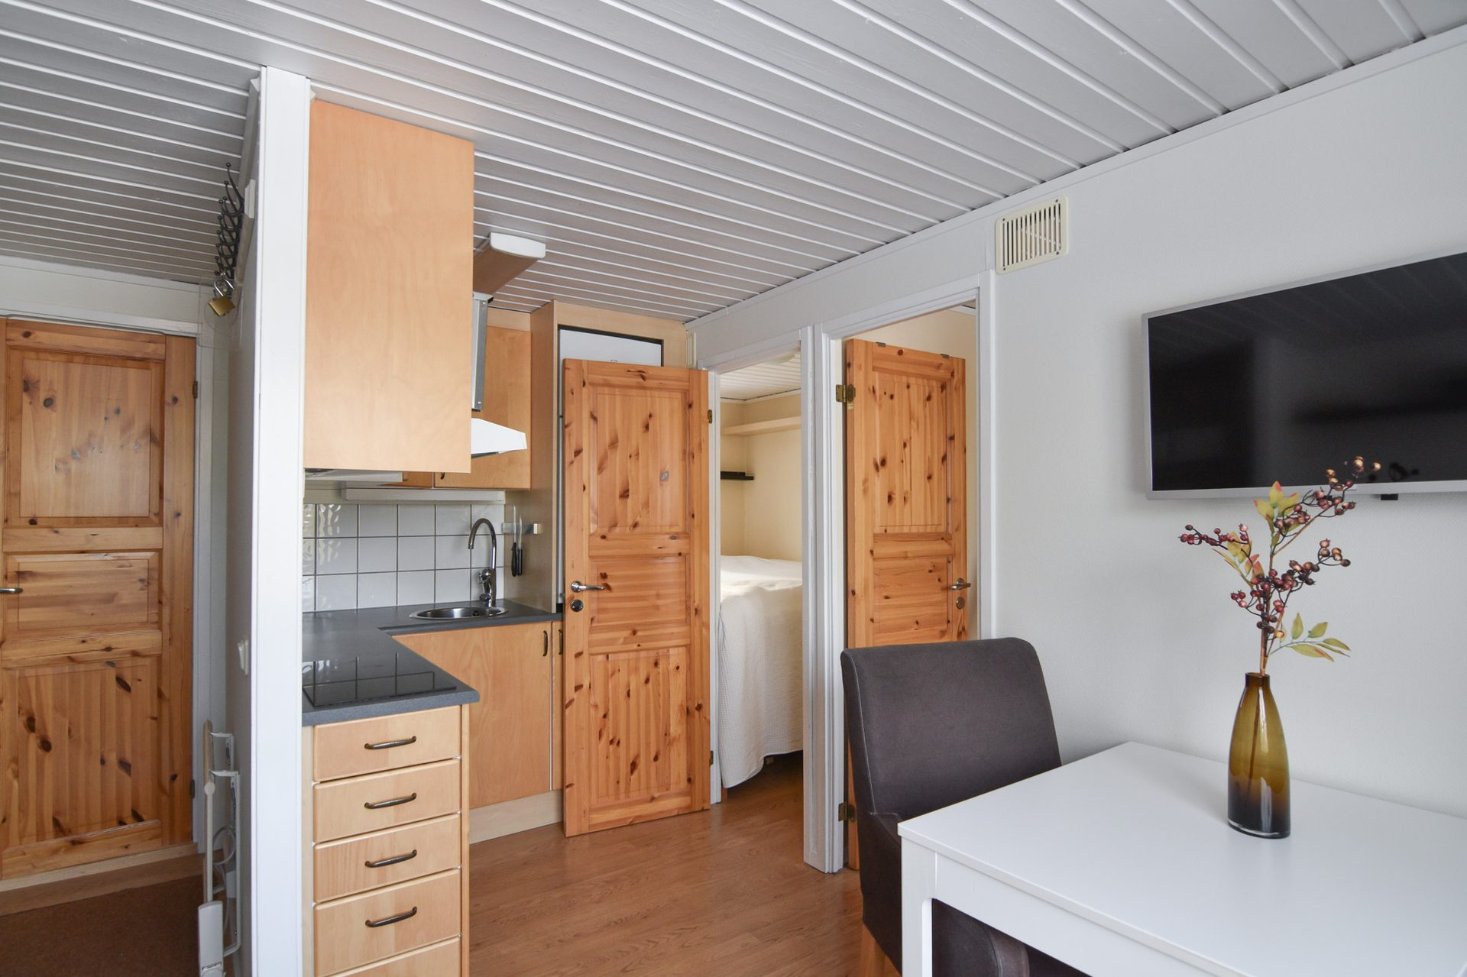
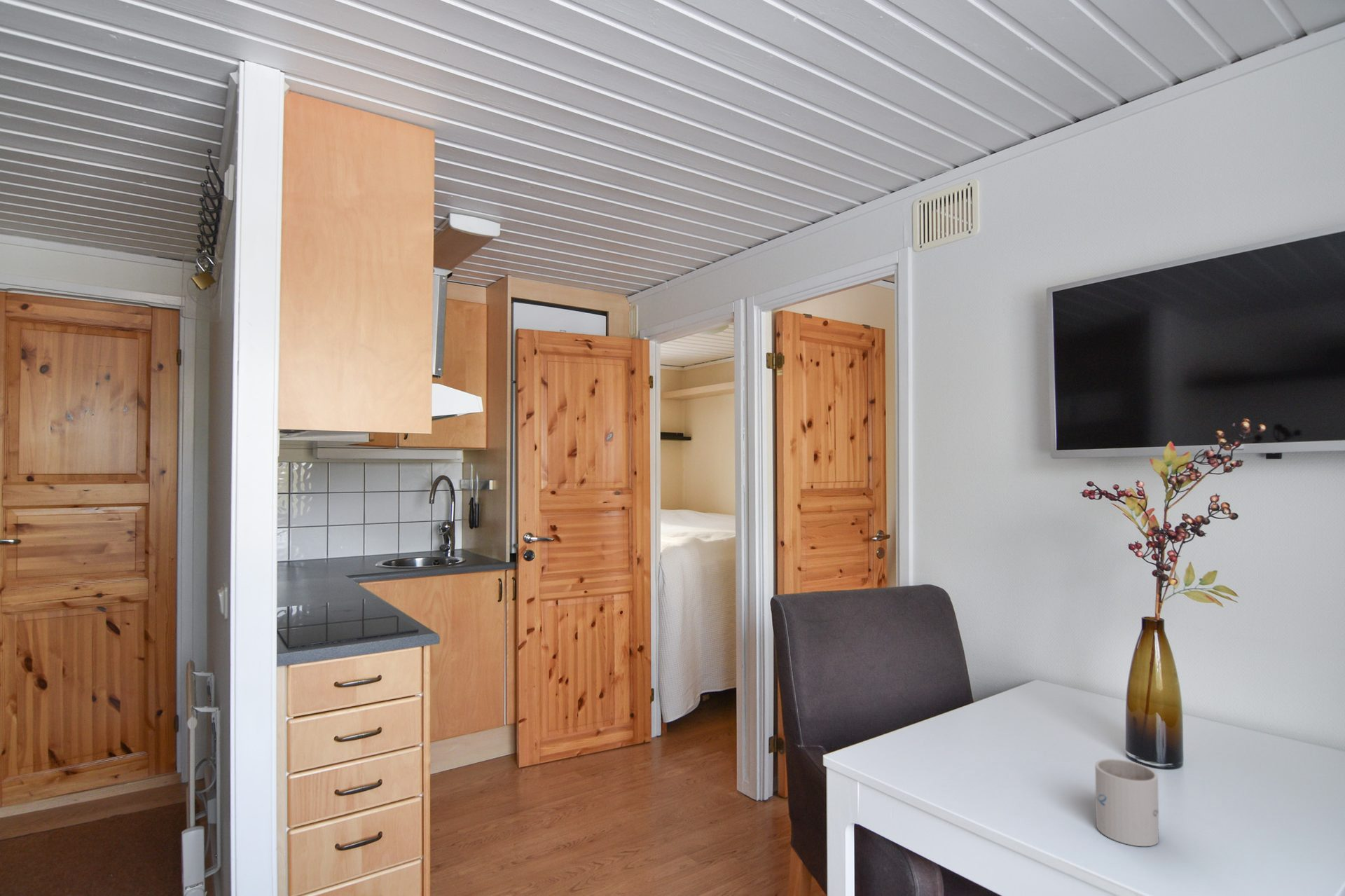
+ mug [1094,758,1160,847]
